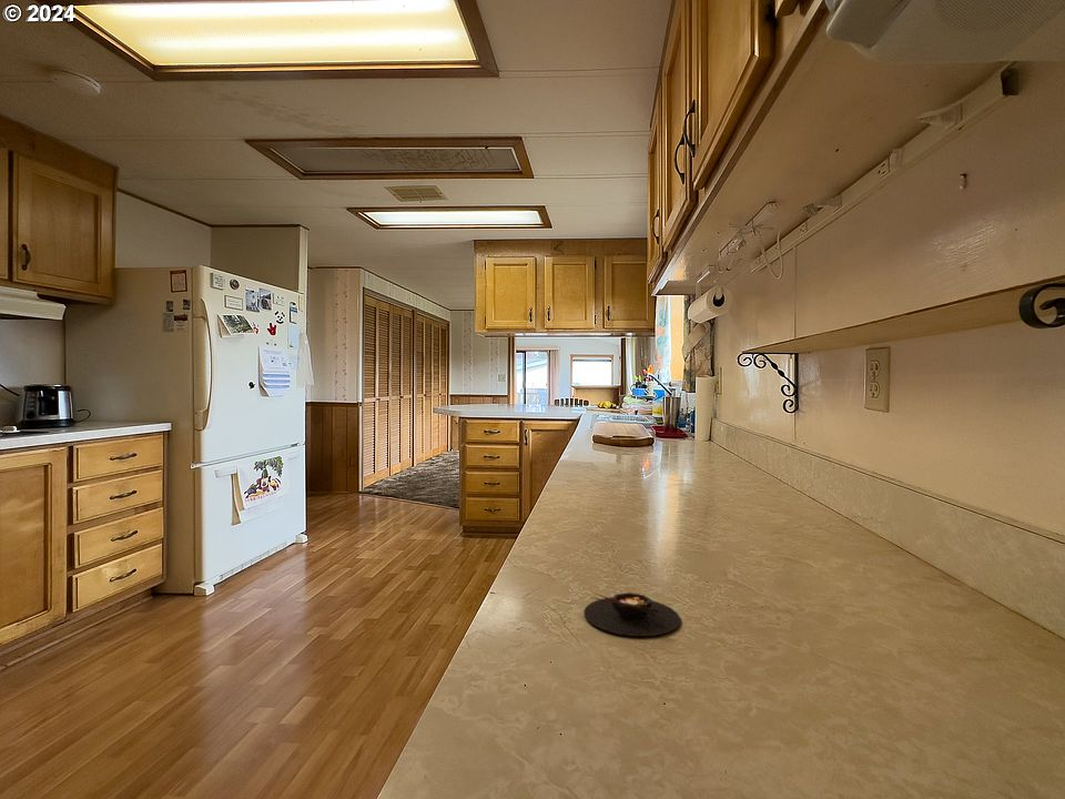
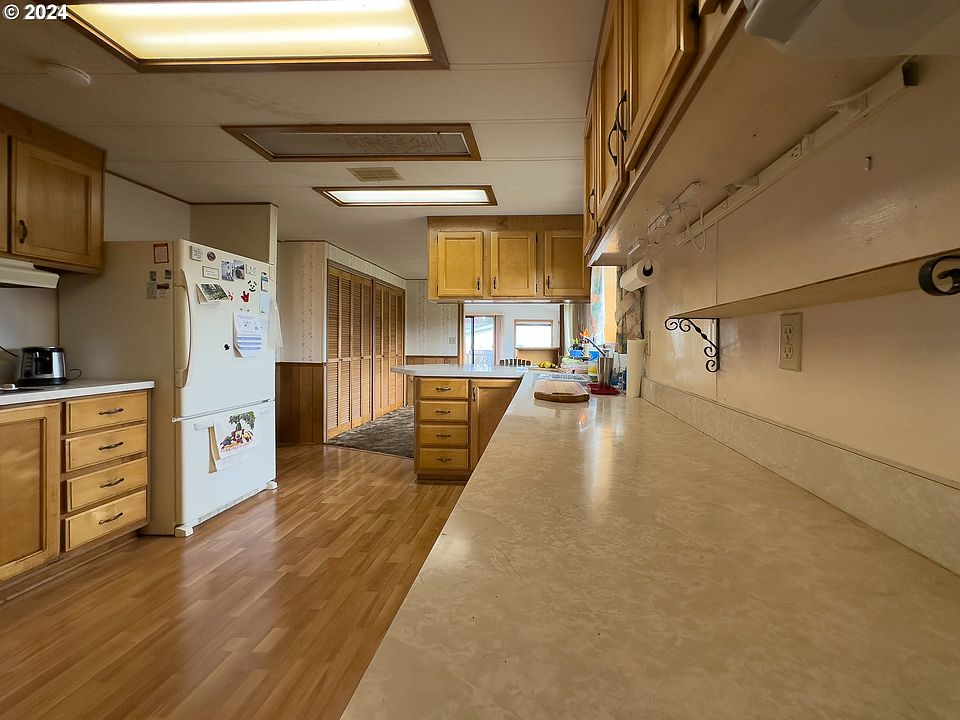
- bowl [582,591,681,637]
